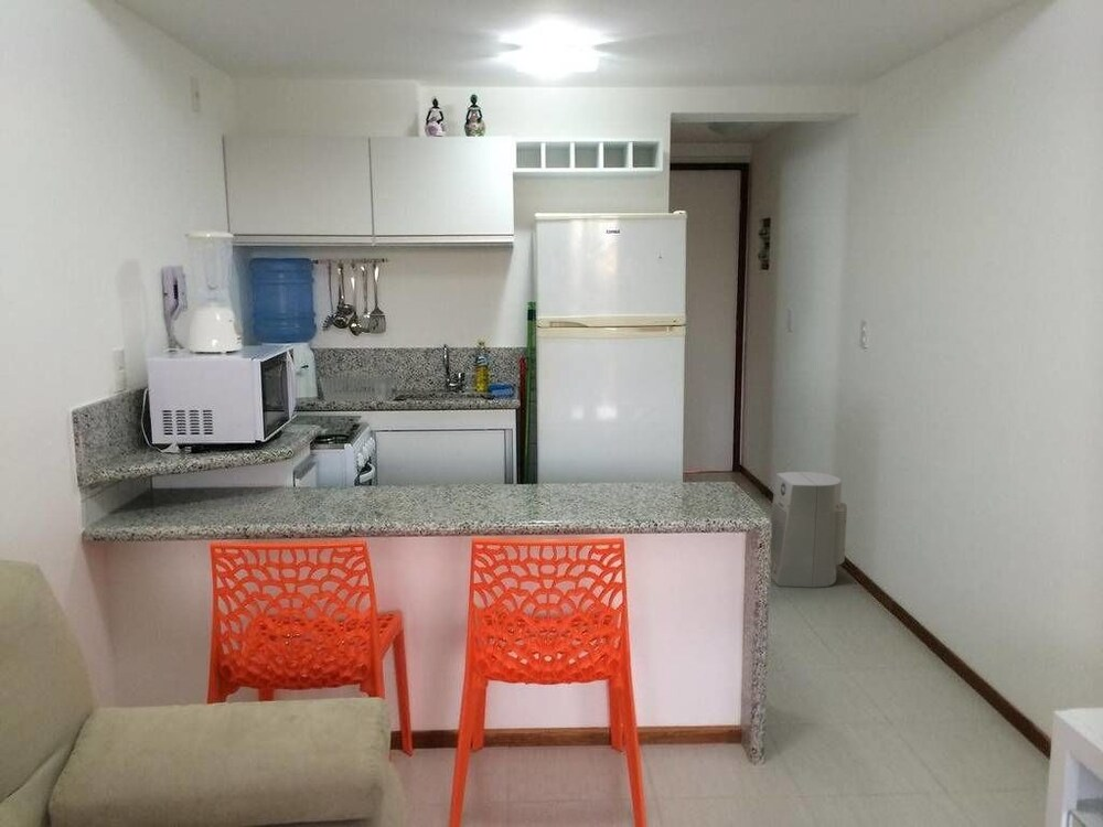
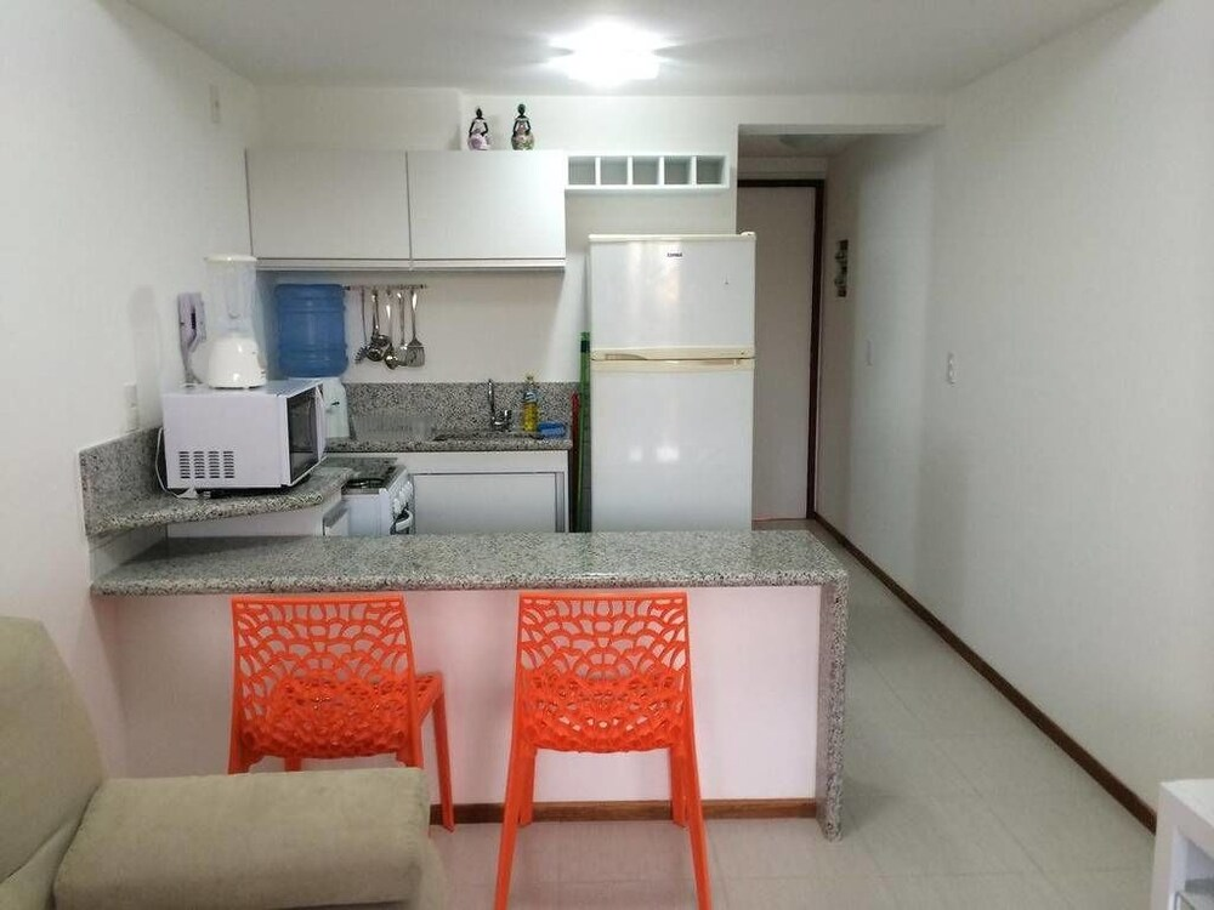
- fan [770,471,848,589]
